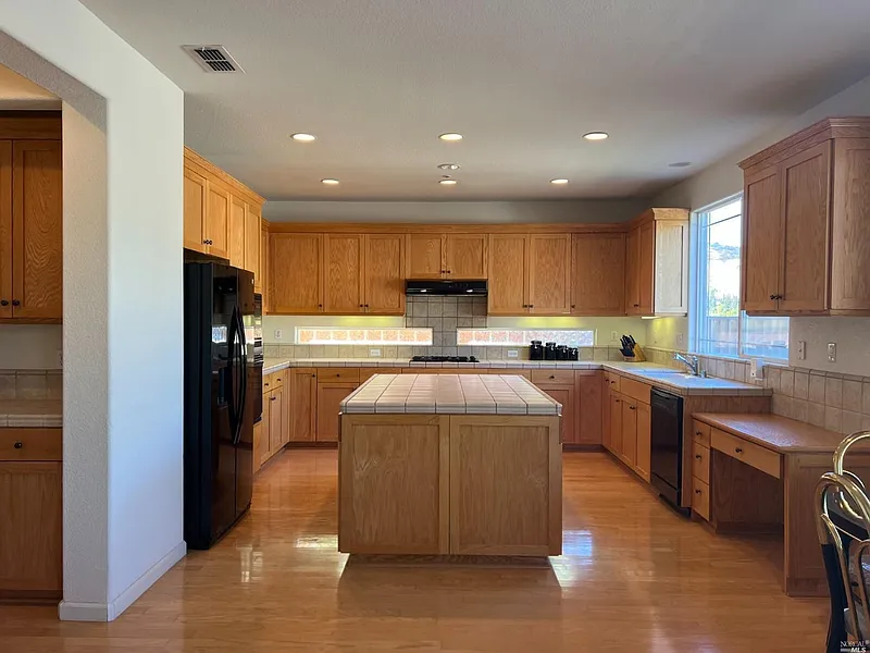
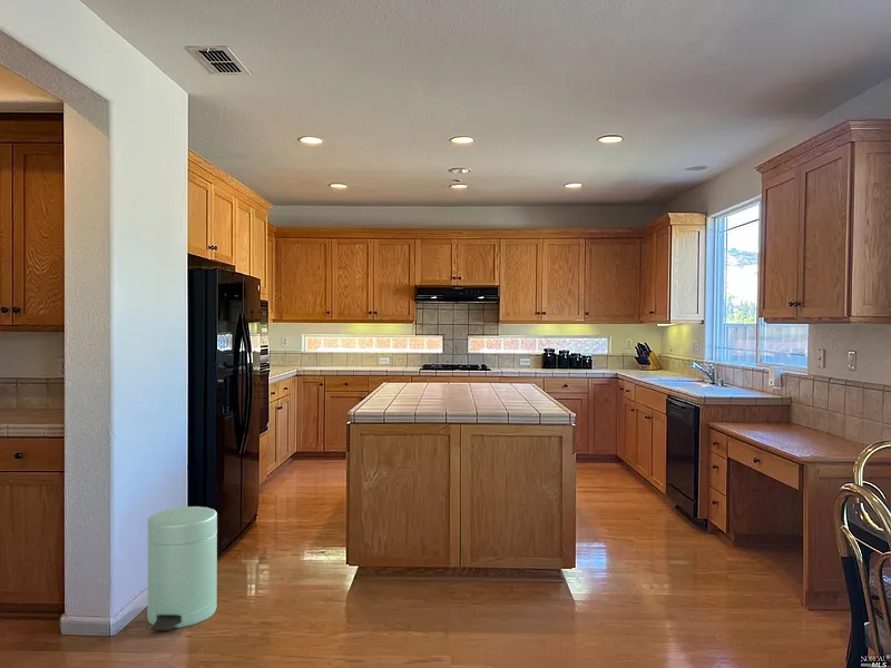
+ trash can [146,505,218,631]
